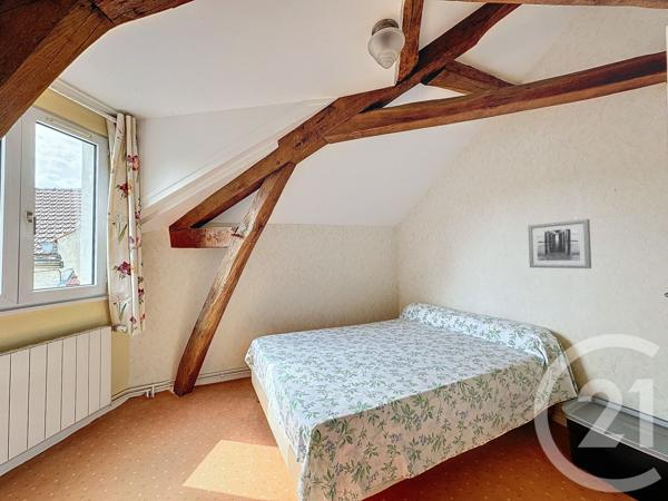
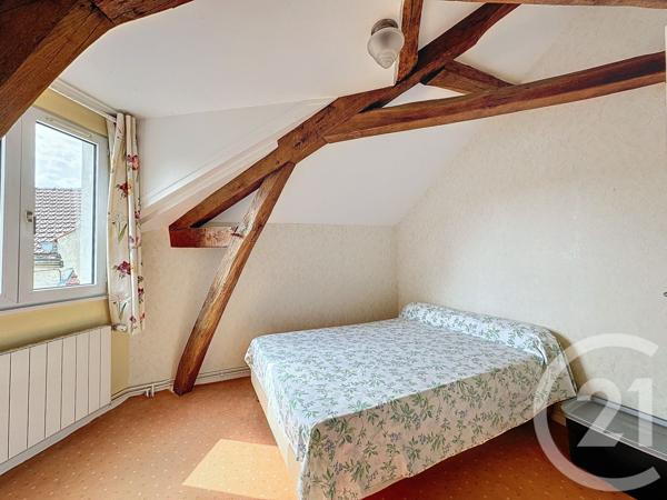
- wall art [528,218,592,269]
